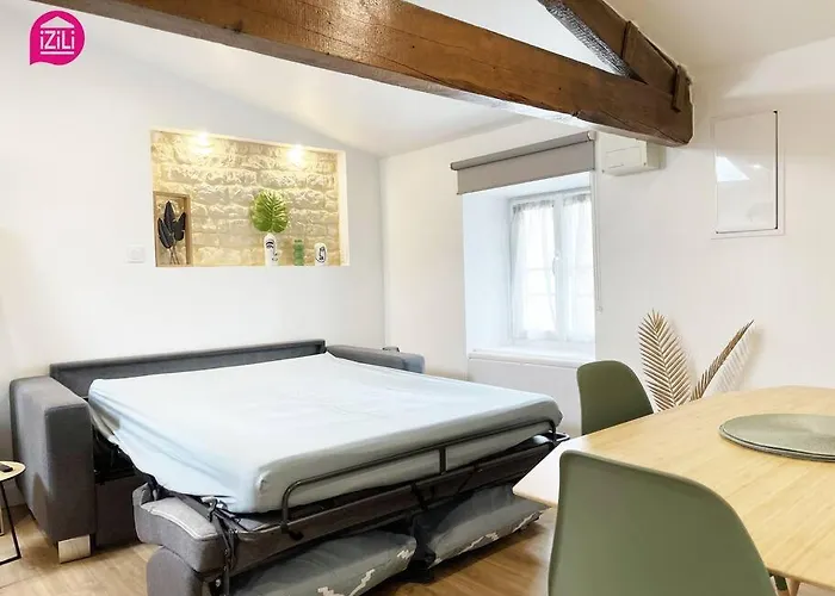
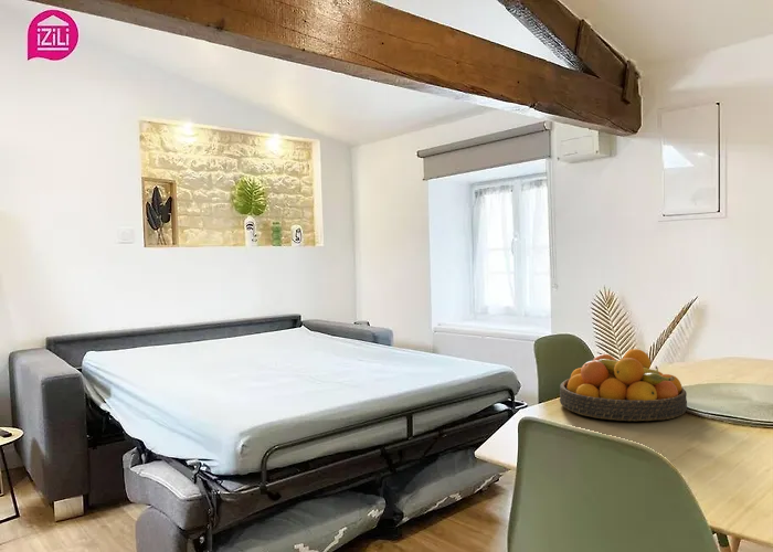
+ fruit bowl [559,348,688,422]
